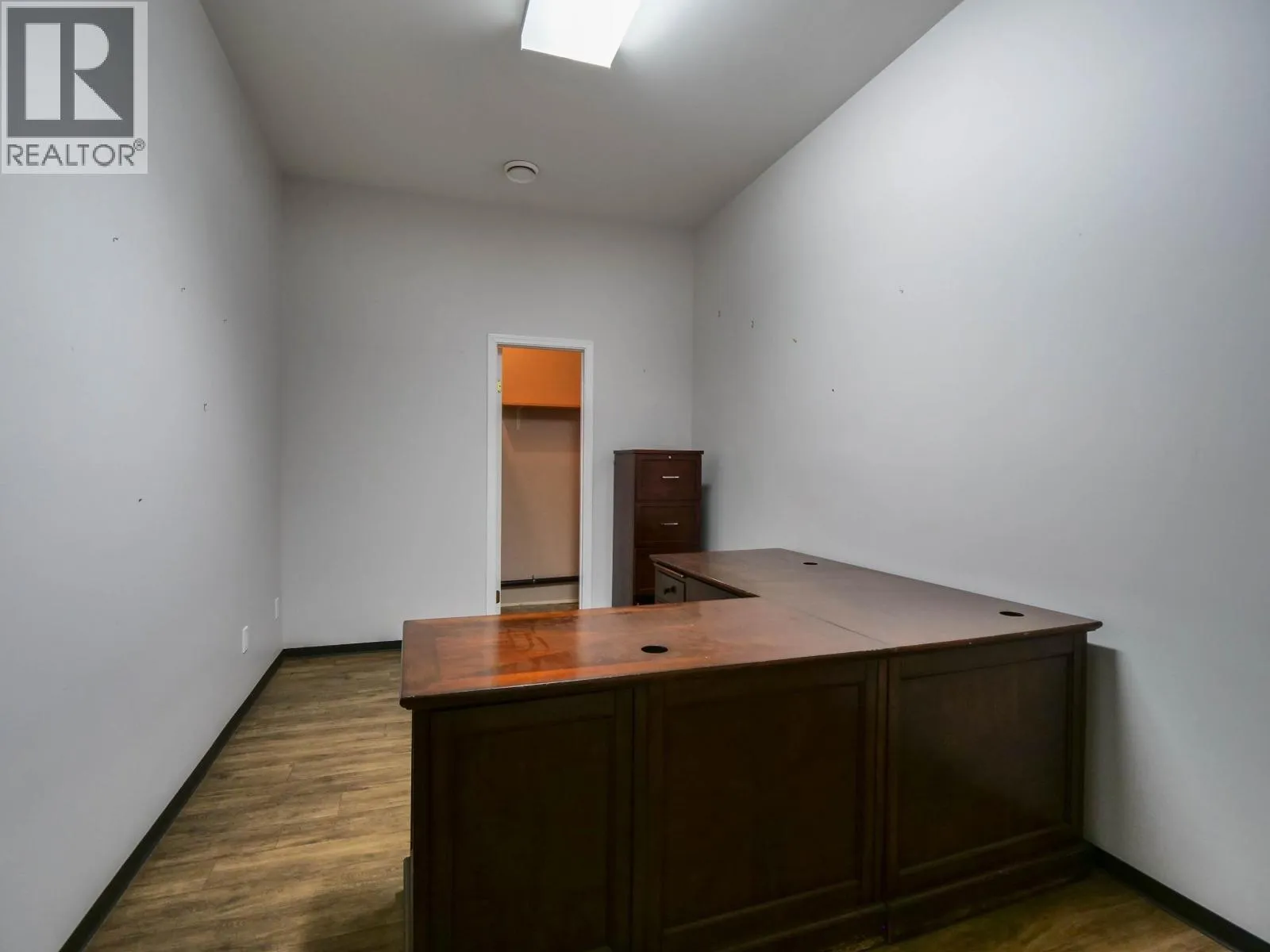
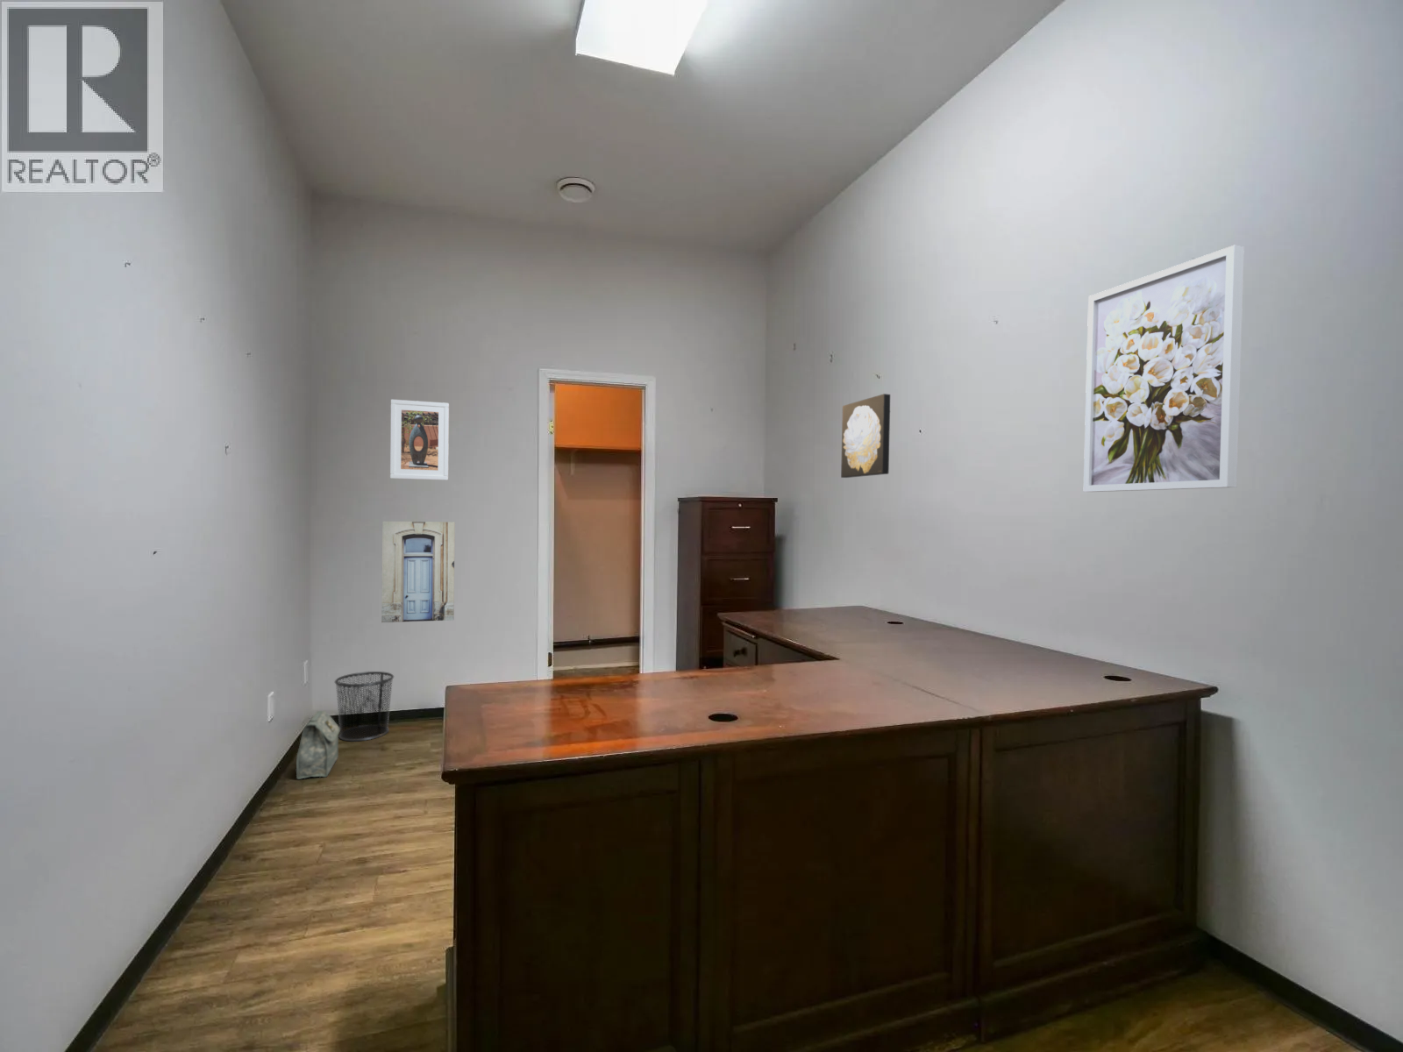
+ wall art [1083,244,1245,493]
+ wall art [840,392,890,478]
+ waste bin [334,671,394,743]
+ bag [295,711,340,780]
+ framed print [389,399,450,482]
+ wall art [380,520,456,623]
